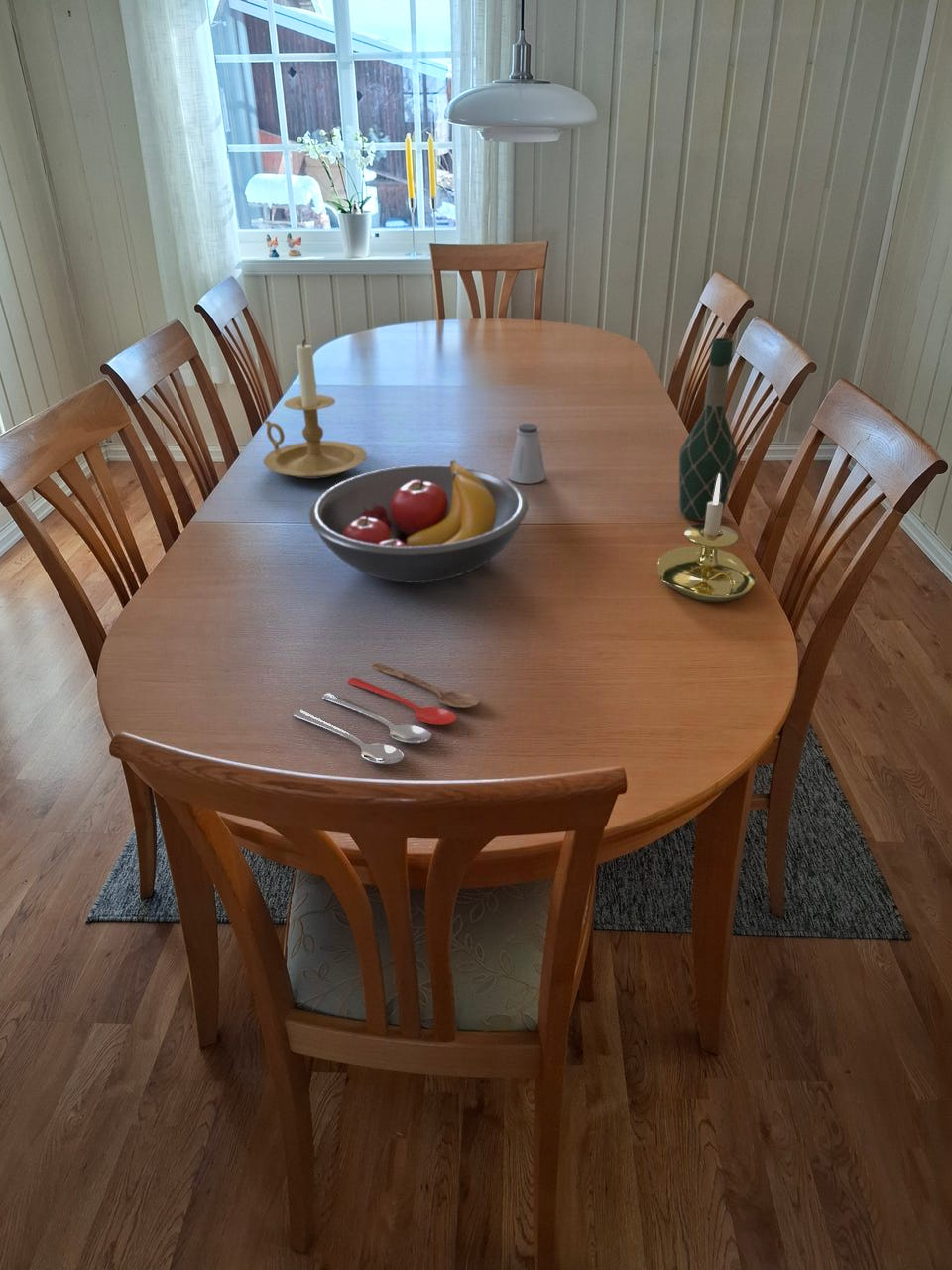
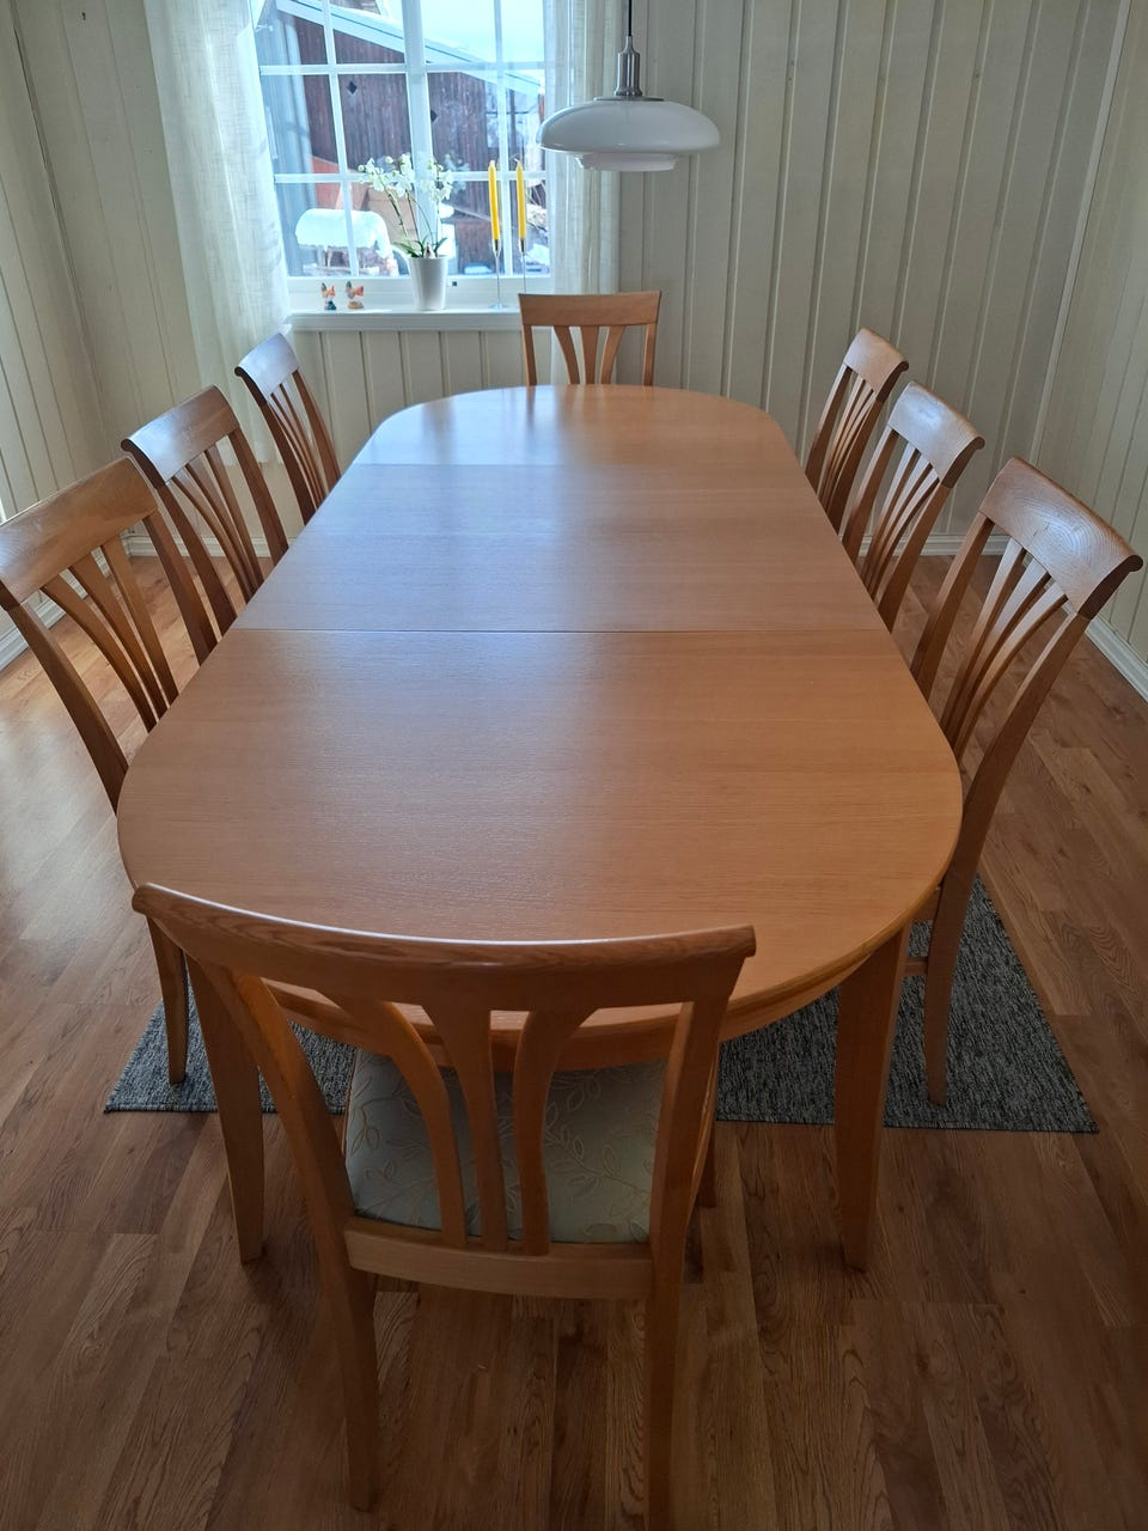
- wine bottle [678,337,739,522]
- candle holder [263,338,368,480]
- candle holder [656,473,758,604]
- fruit bowl [308,458,530,584]
- cooking utensil [292,662,481,765]
- saltshaker [508,423,547,485]
